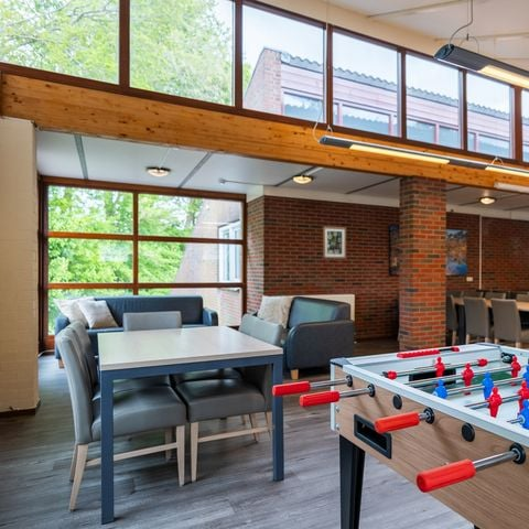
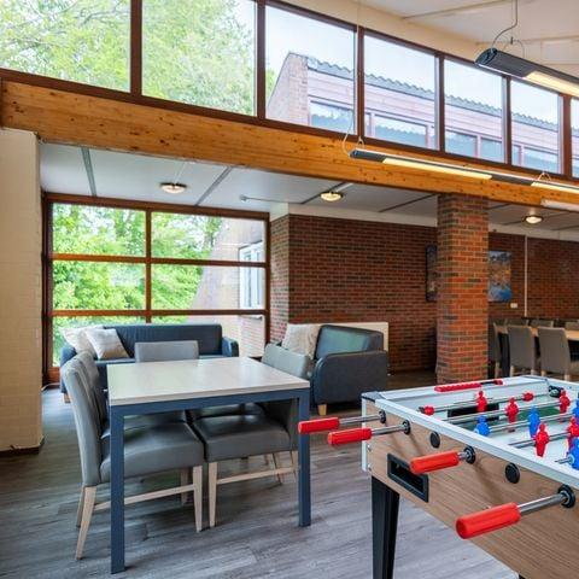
- wall art [322,225,347,260]
